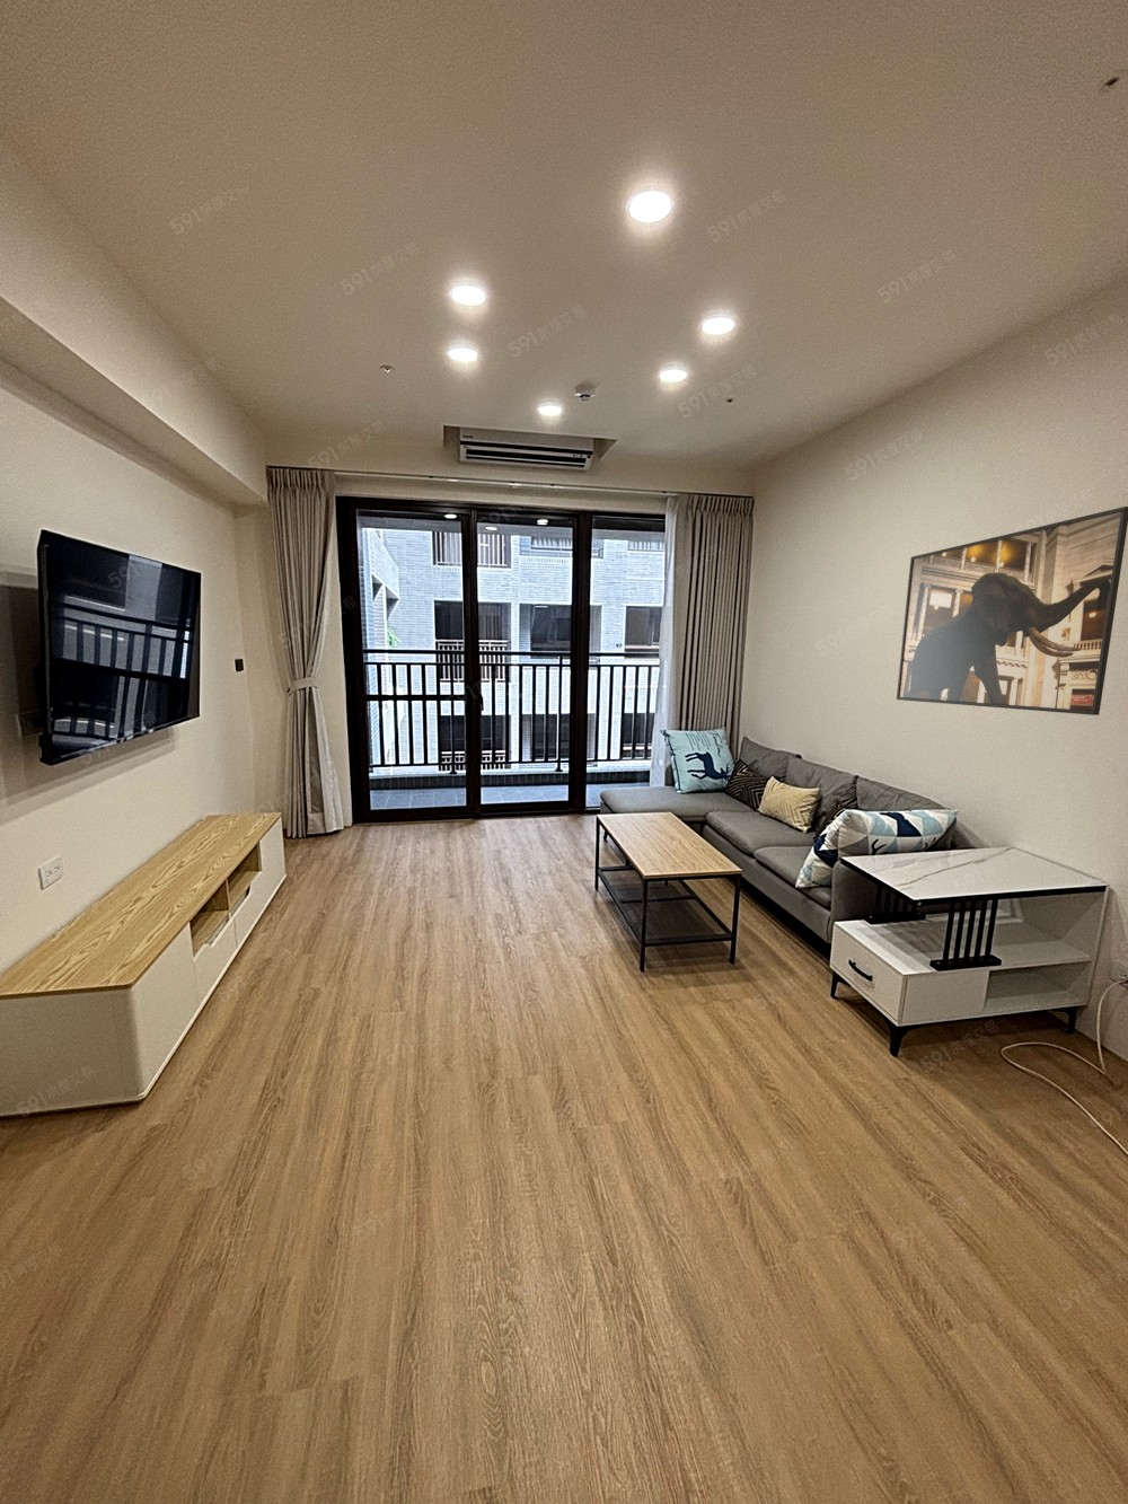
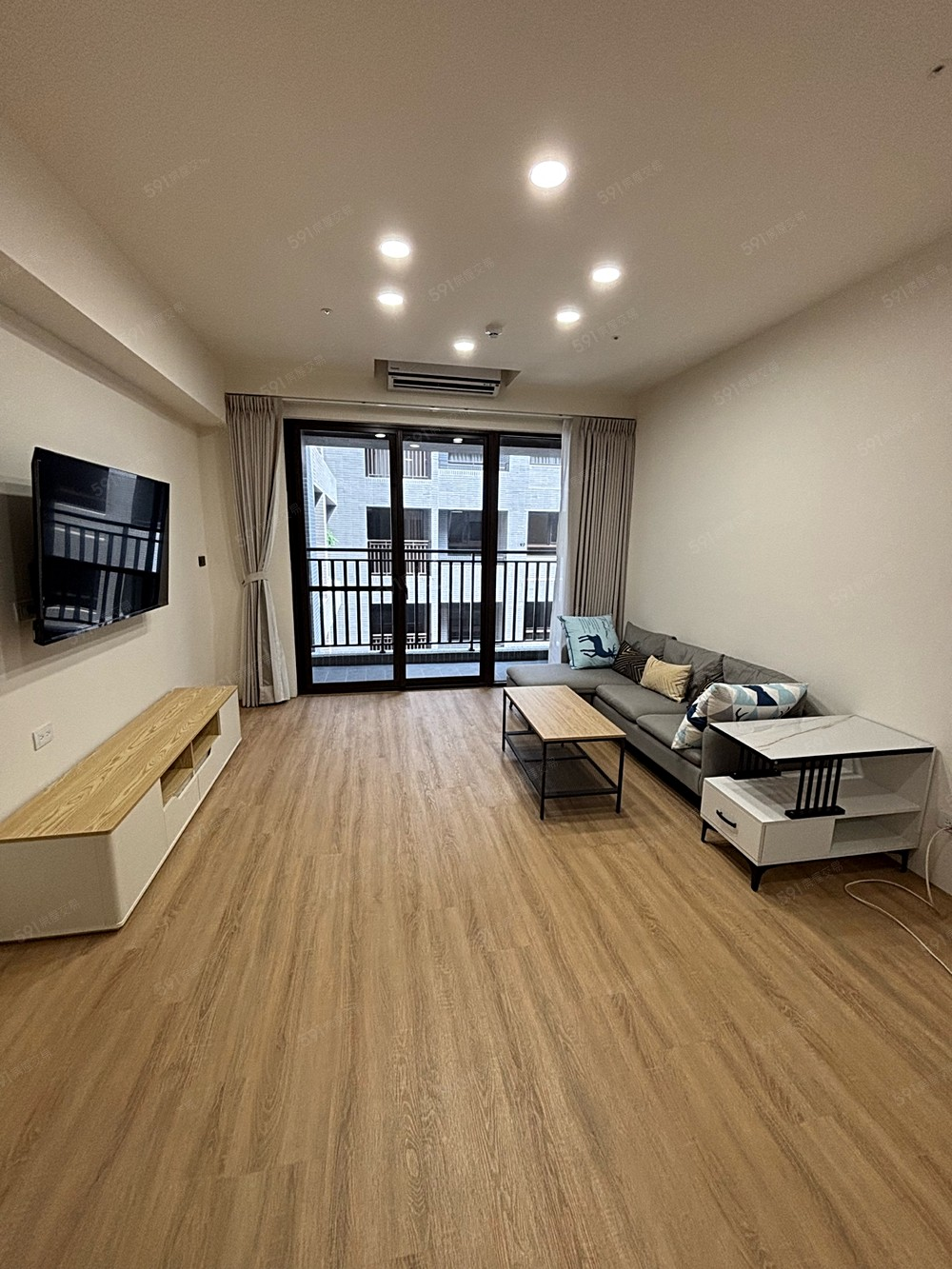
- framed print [896,505,1128,717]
